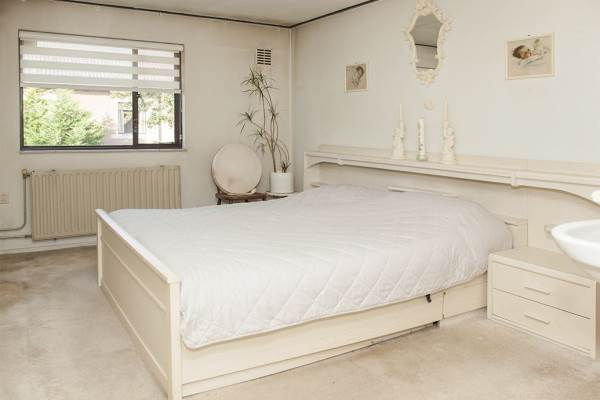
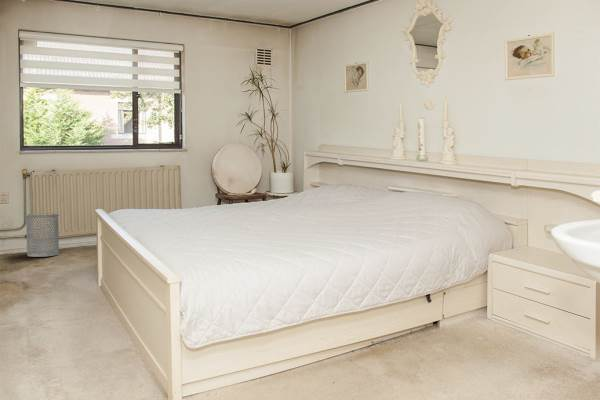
+ trash can [24,213,60,258]
